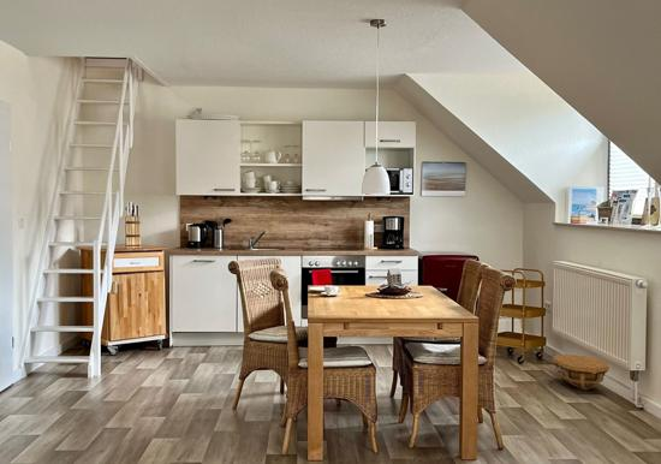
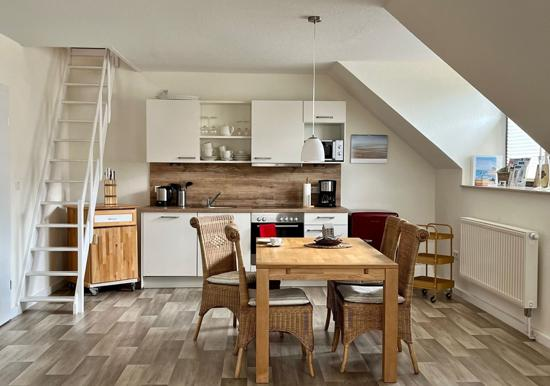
- basket [552,353,611,391]
